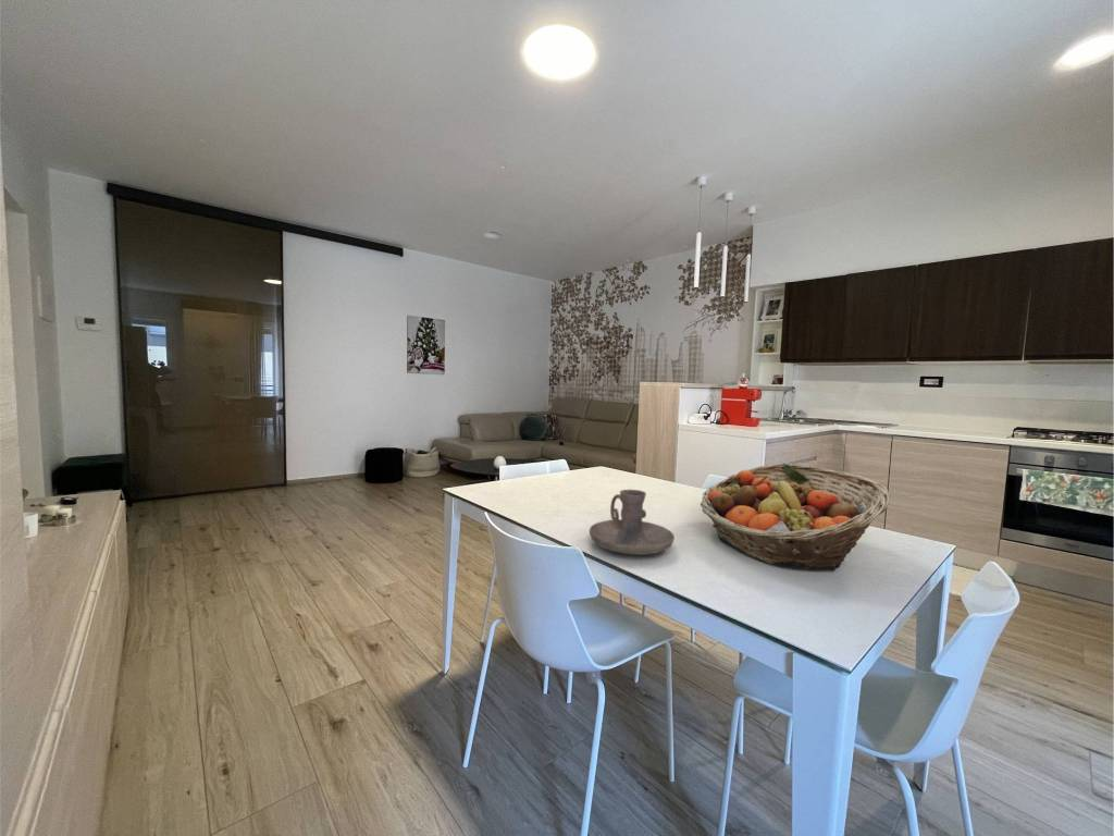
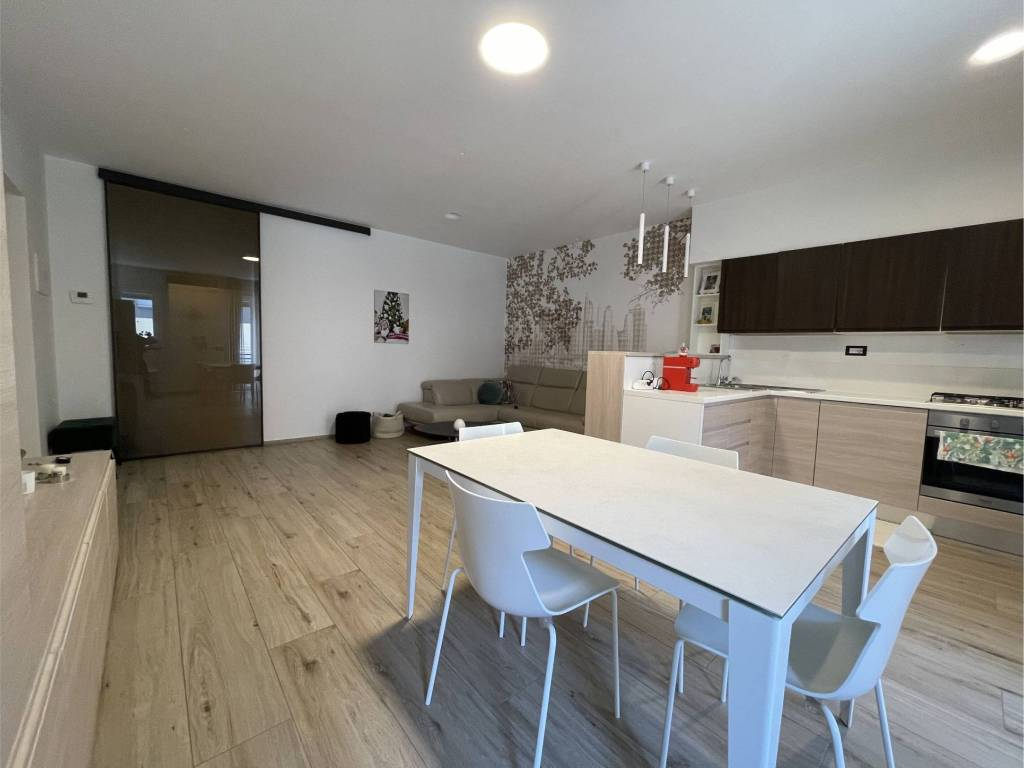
- fruit basket [700,463,891,573]
- candle holder [589,489,676,556]
